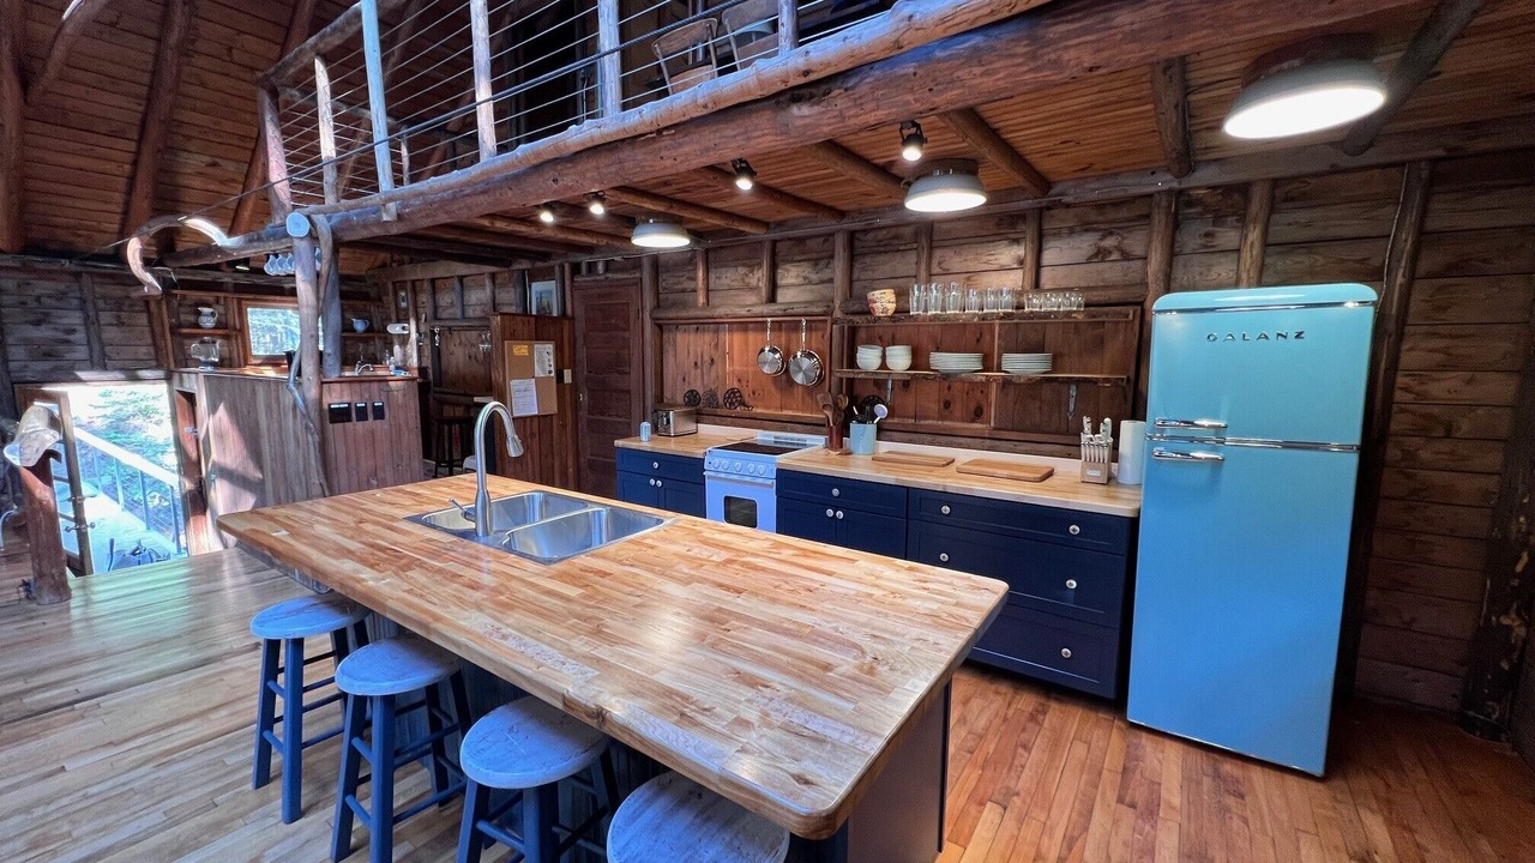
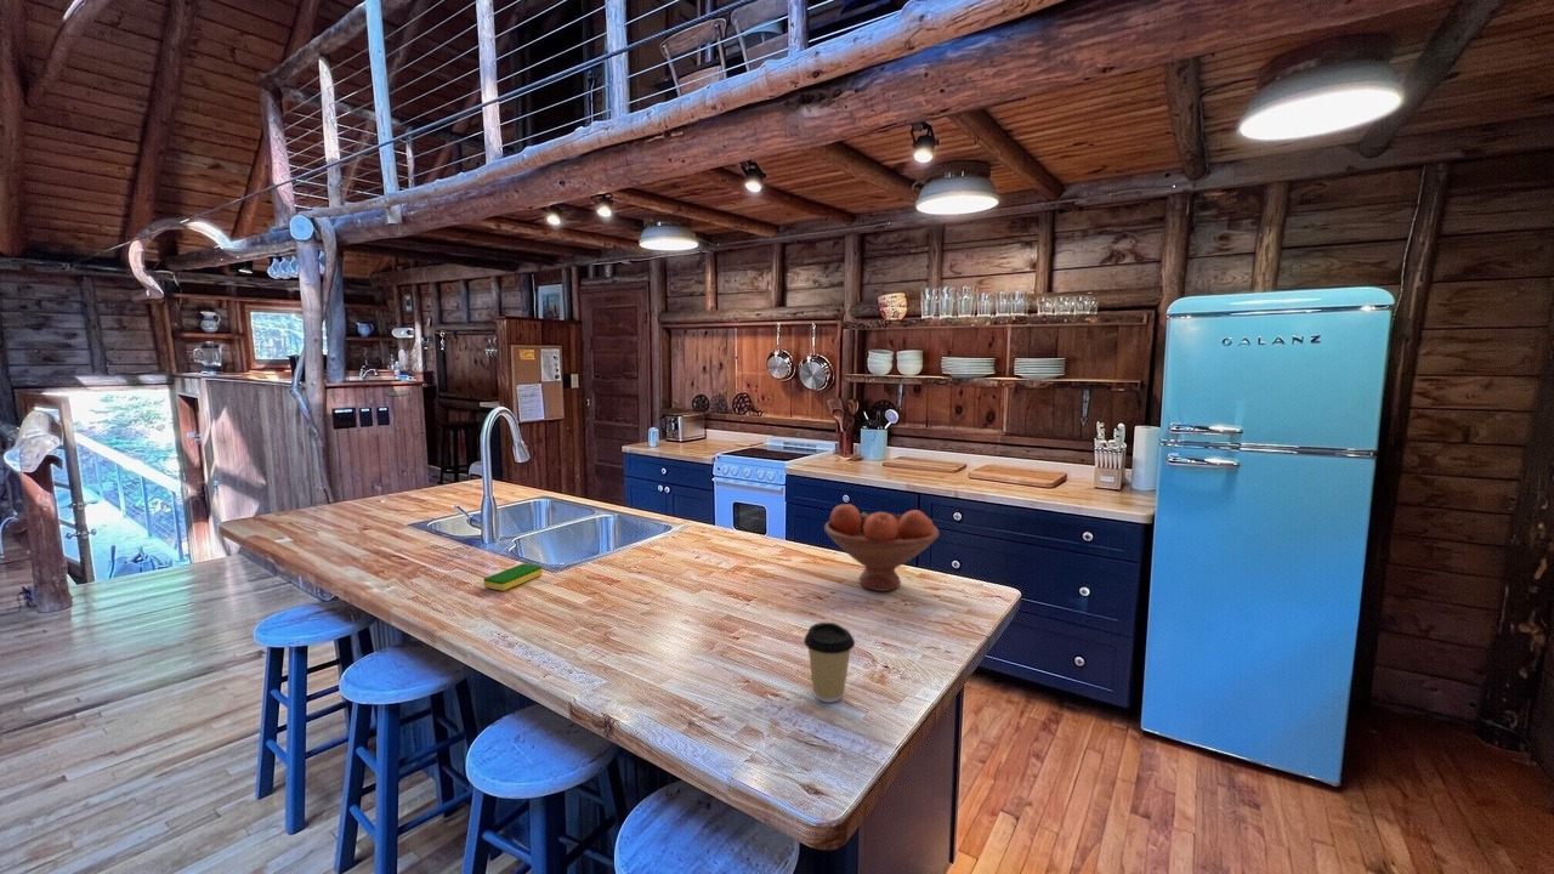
+ coffee cup [802,622,856,704]
+ fruit bowl [823,503,941,592]
+ dish sponge [483,562,544,592]
